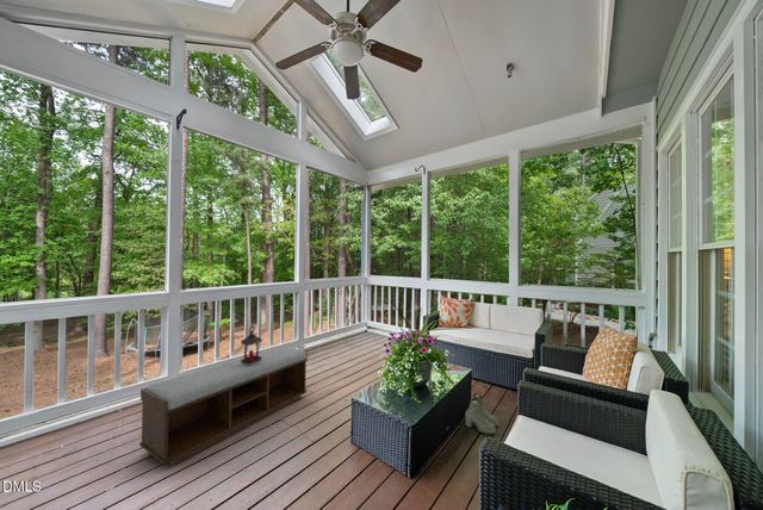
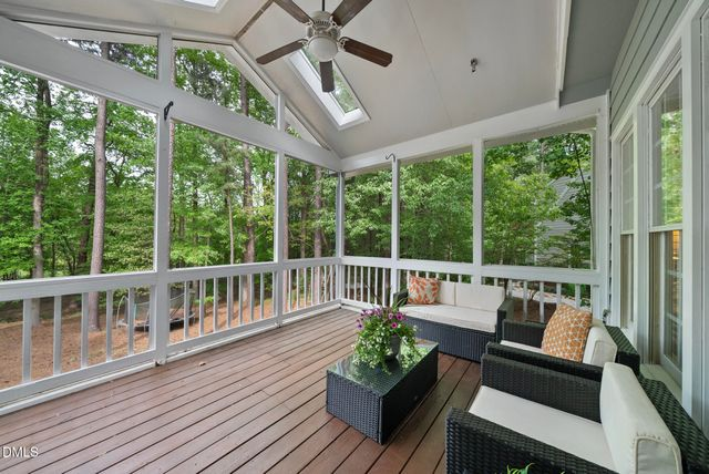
- bench [138,346,309,468]
- boots [464,392,500,435]
- lantern [240,325,263,365]
